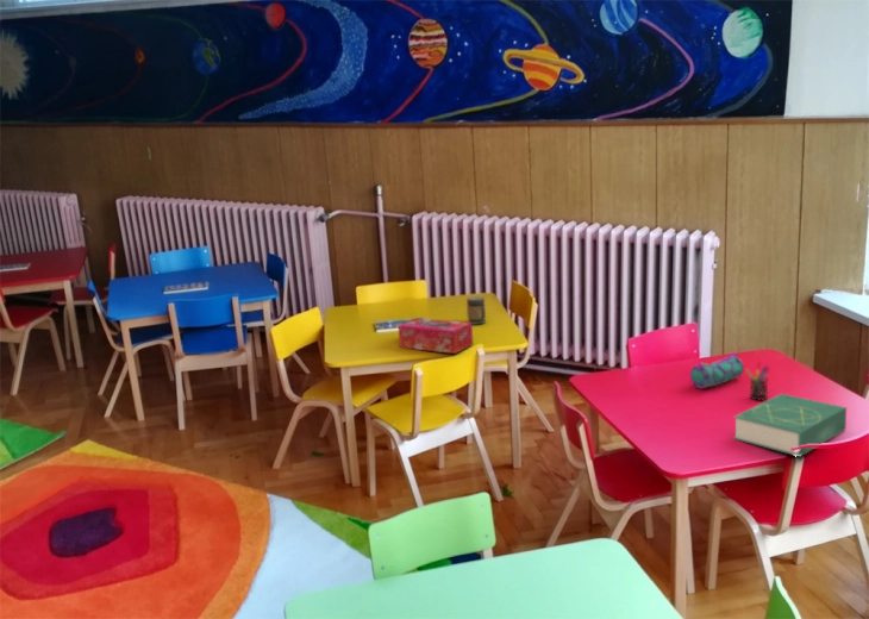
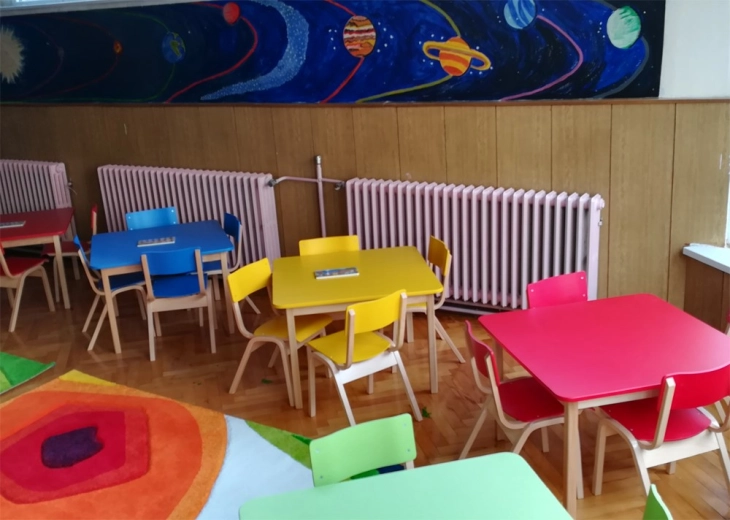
- tissue box [398,317,474,355]
- jar [465,295,487,326]
- pencil case [689,352,745,389]
- pen holder [744,361,771,401]
- book [732,393,848,457]
